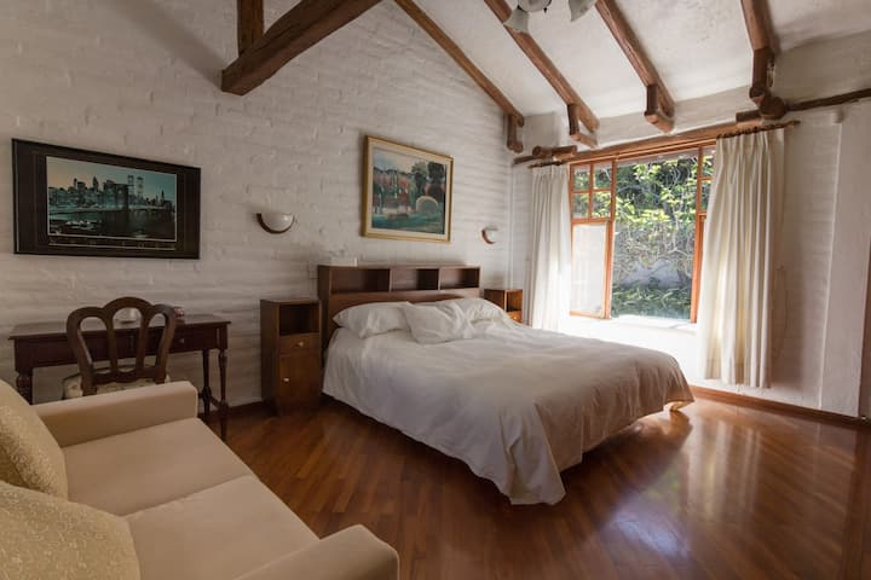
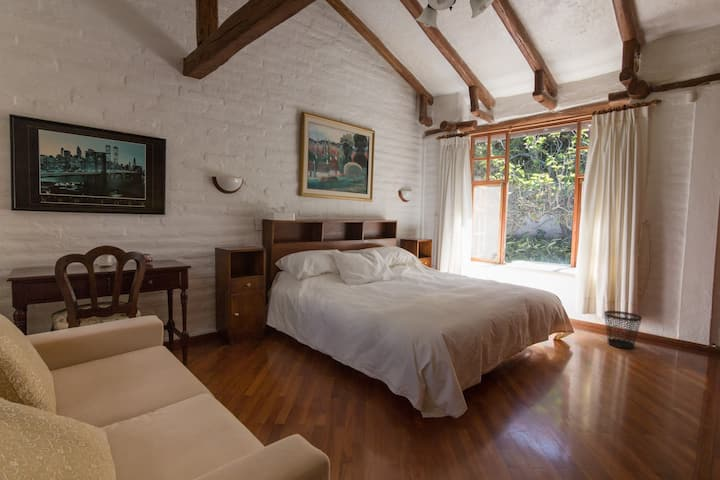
+ wastebasket [603,310,643,350]
